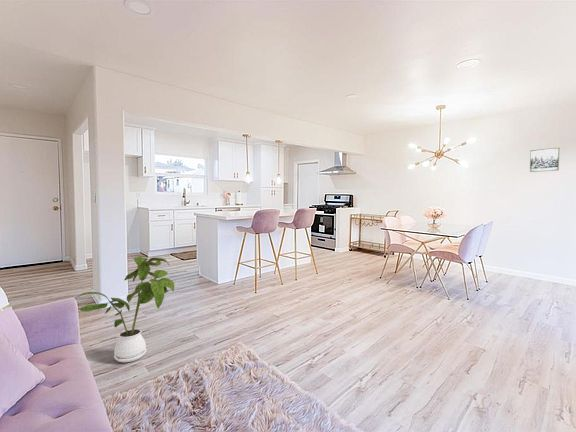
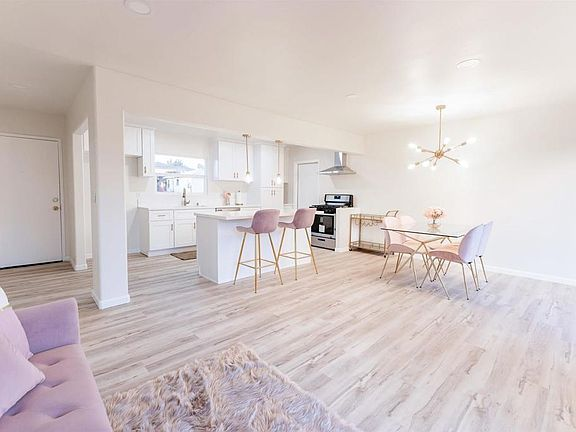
- wall art [529,147,560,173]
- house plant [74,256,175,363]
